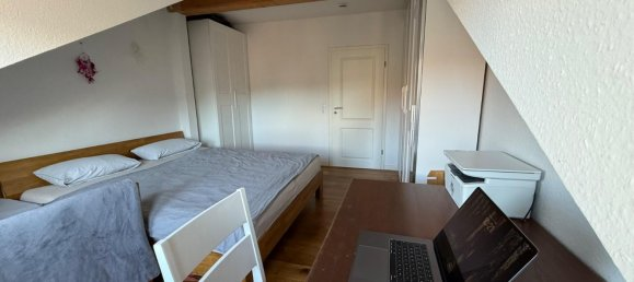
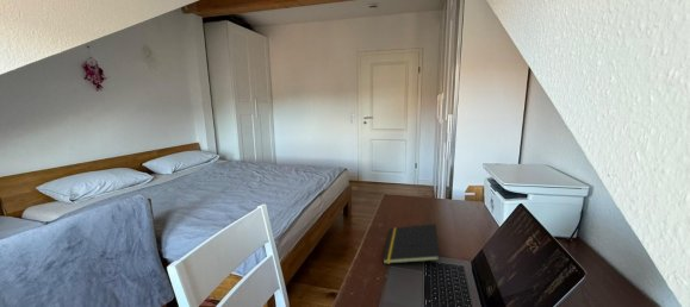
+ notepad [381,223,441,265]
